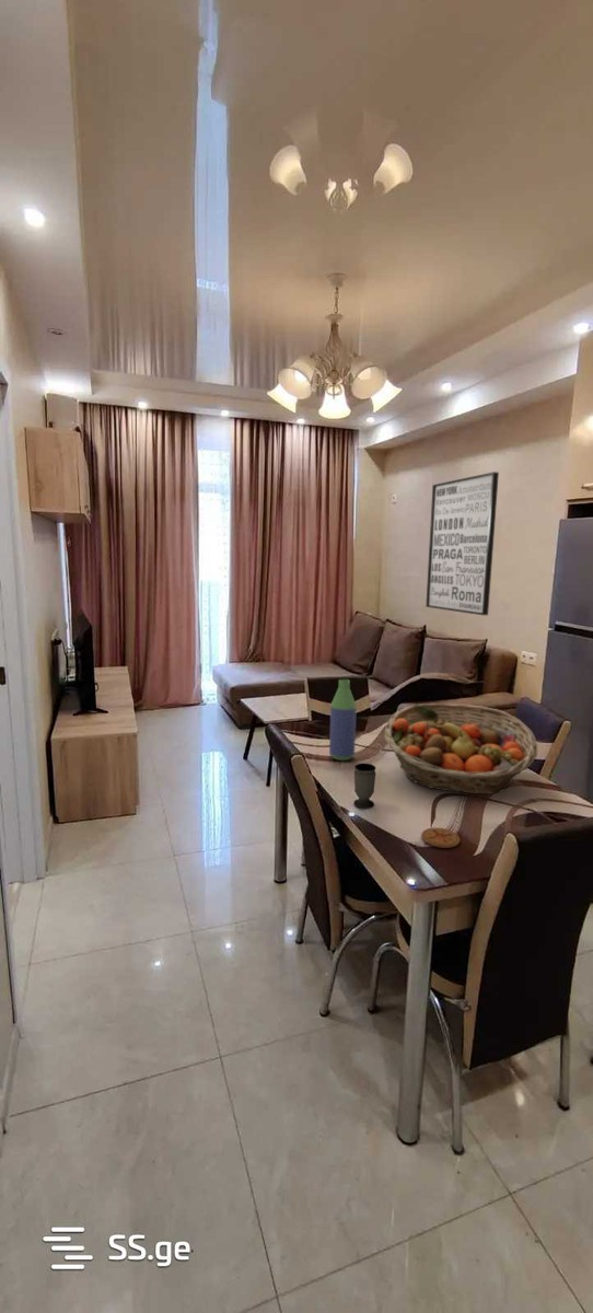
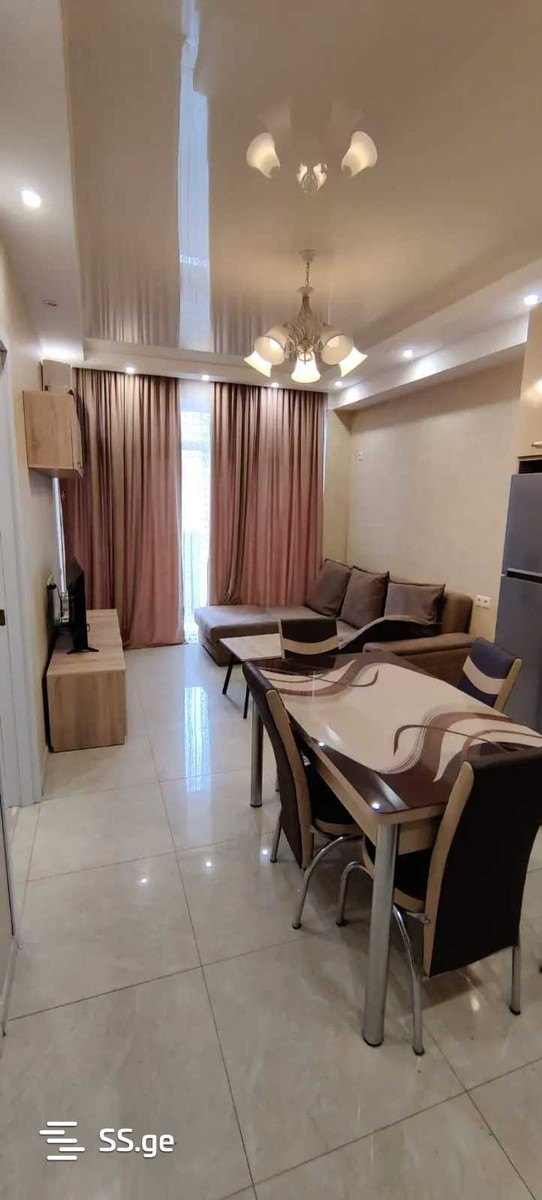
- bottle [328,678,358,762]
- cup [352,763,377,810]
- wall art [425,470,500,616]
- coaster [420,827,461,849]
- fruit basket [383,702,538,795]
